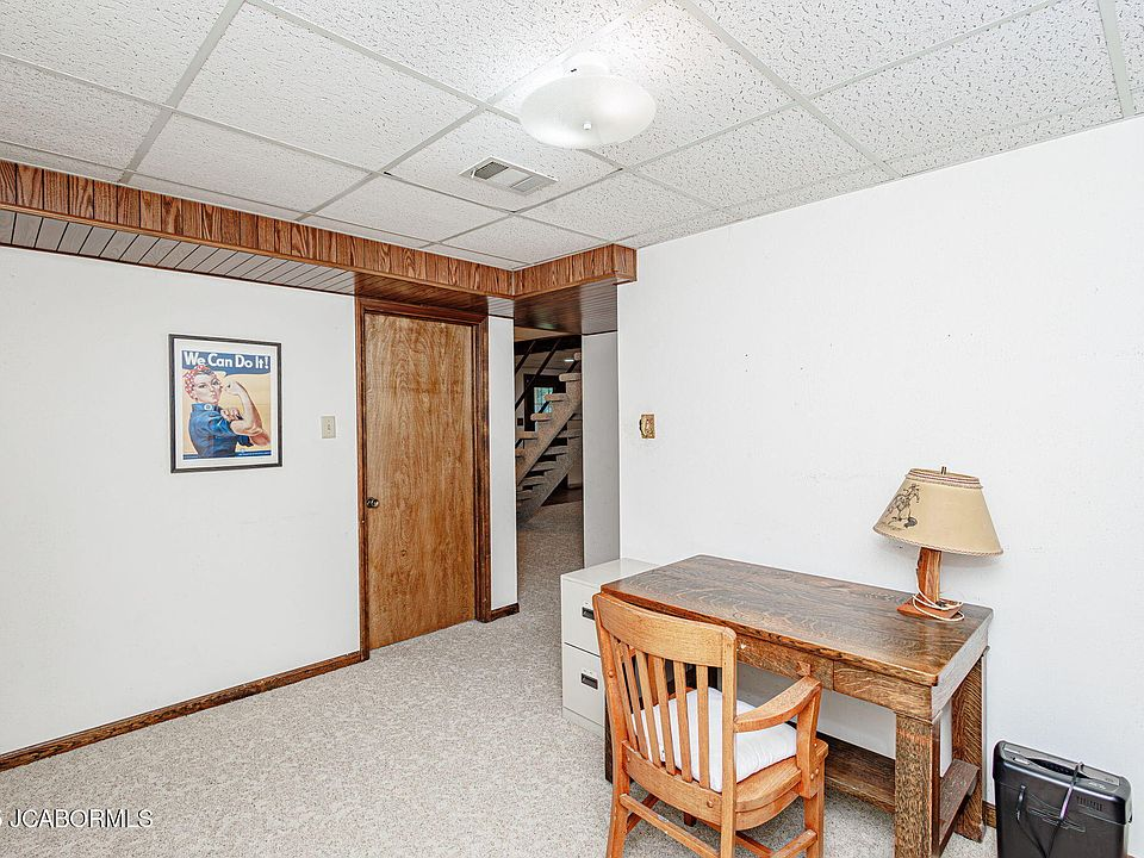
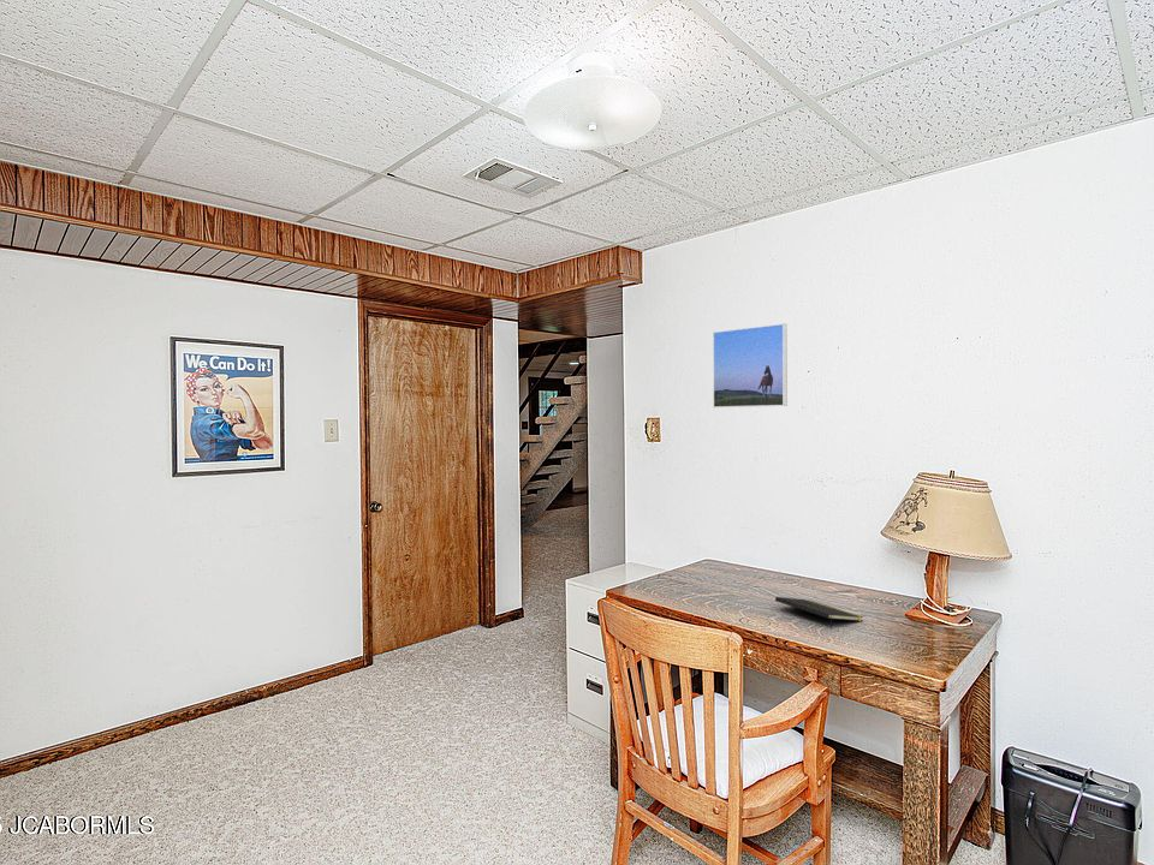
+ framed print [712,322,789,408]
+ notepad [774,596,864,631]
